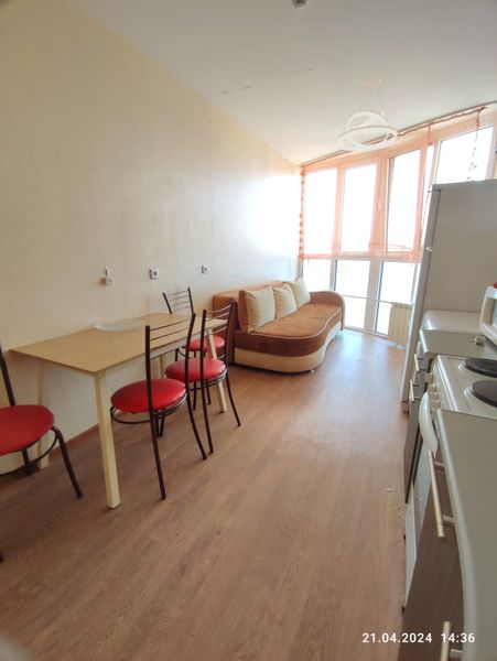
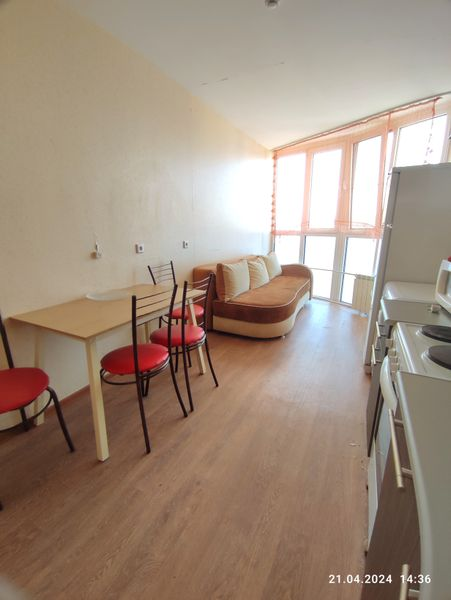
- pendant light [336,76,398,152]
